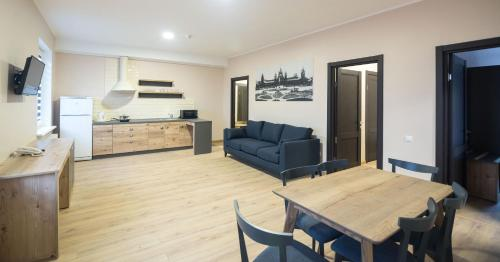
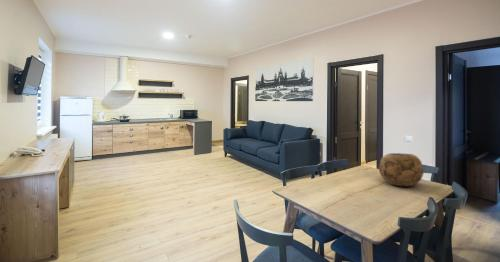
+ decorative bowl [378,152,425,187]
